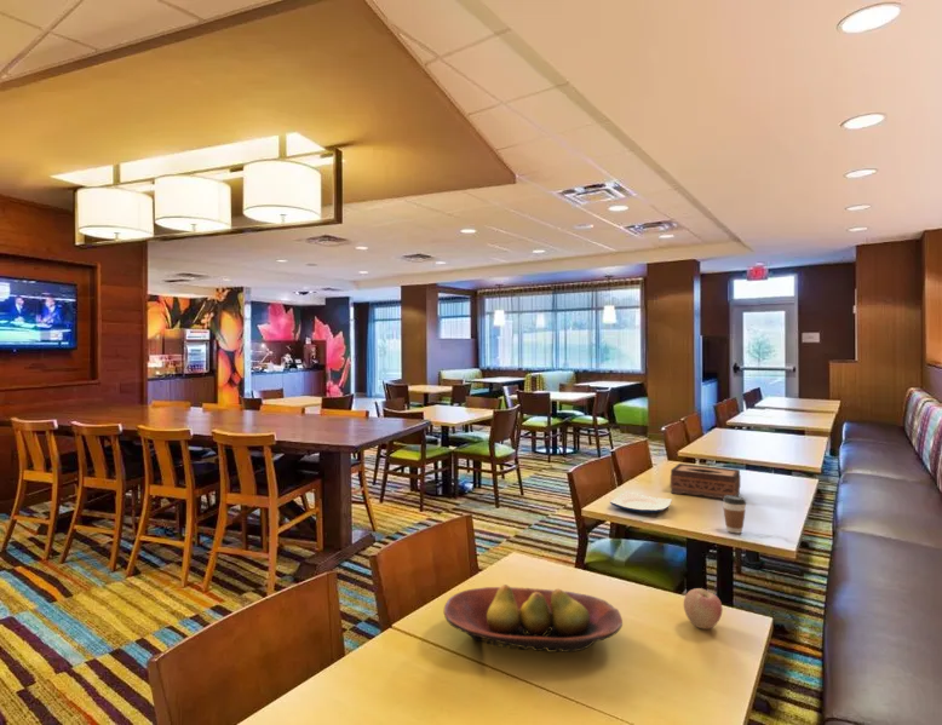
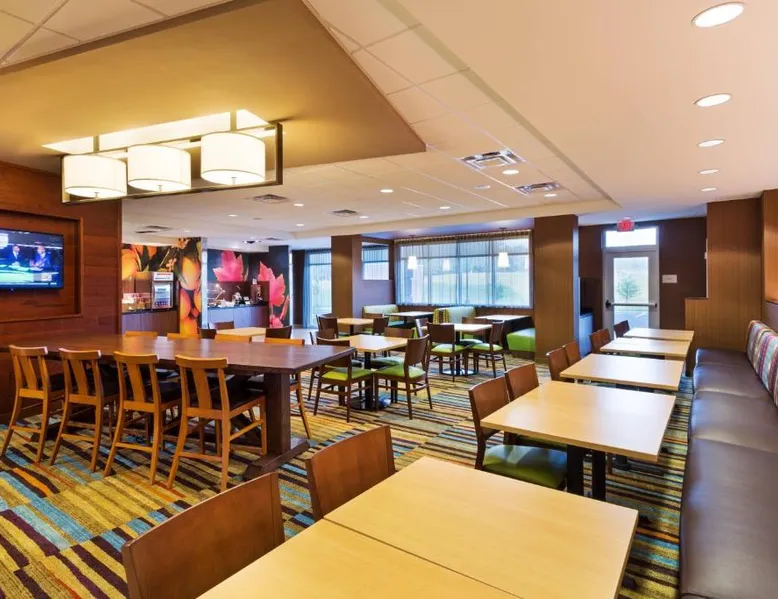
- tissue box [670,462,741,500]
- fruit bowl [443,583,624,654]
- apple [683,587,724,629]
- coffee cup [722,495,747,534]
- plate [609,491,673,514]
